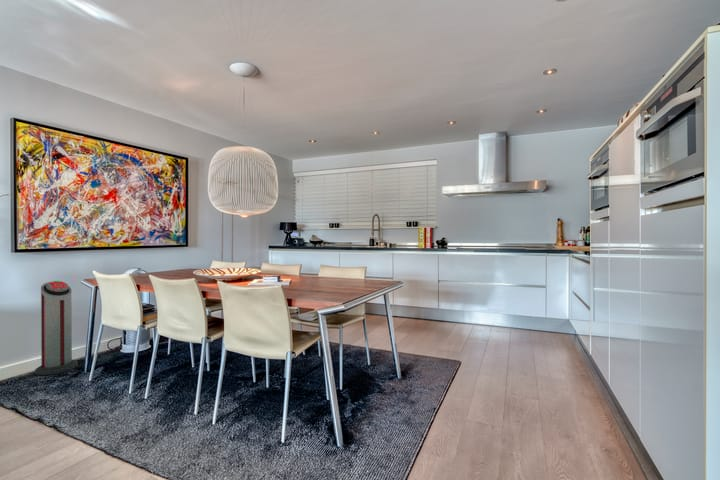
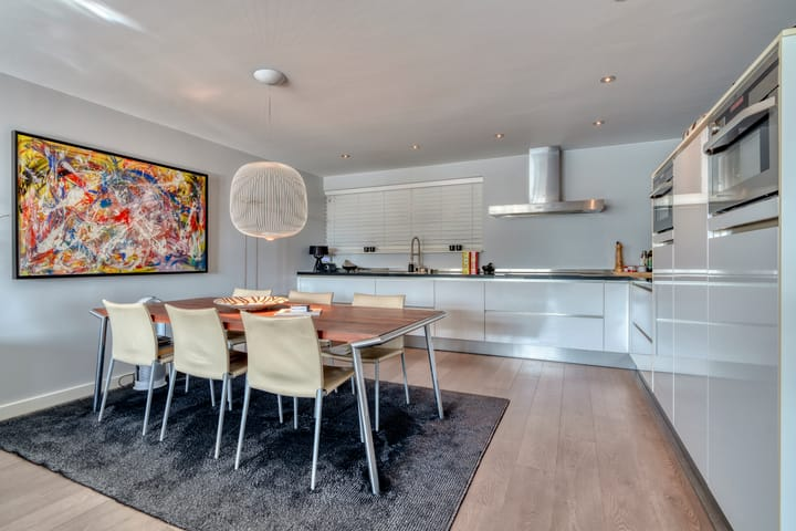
- air purifier [34,280,79,376]
